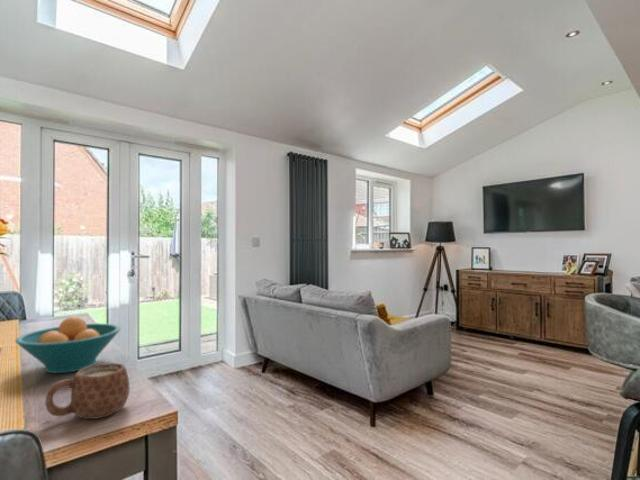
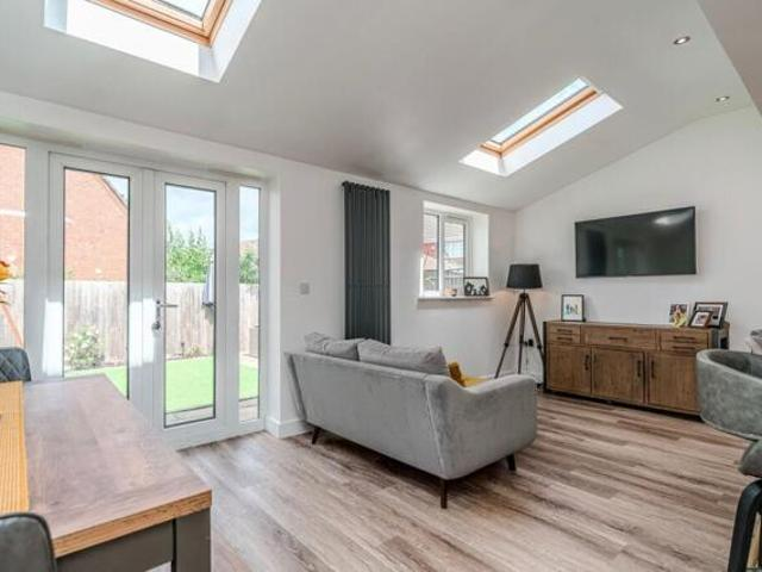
- mug [44,362,131,420]
- fruit bowl [14,315,122,374]
